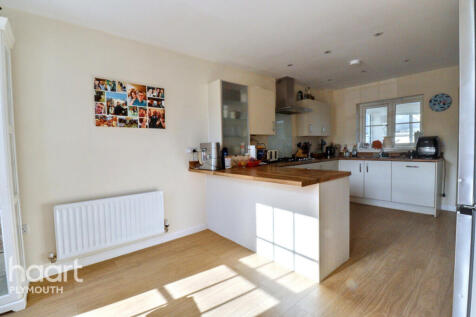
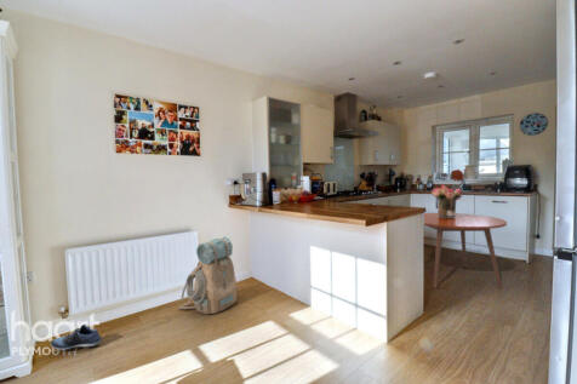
+ shoe [50,323,103,351]
+ dining table [422,212,508,290]
+ bouquet [432,183,464,218]
+ backpack [178,235,239,315]
